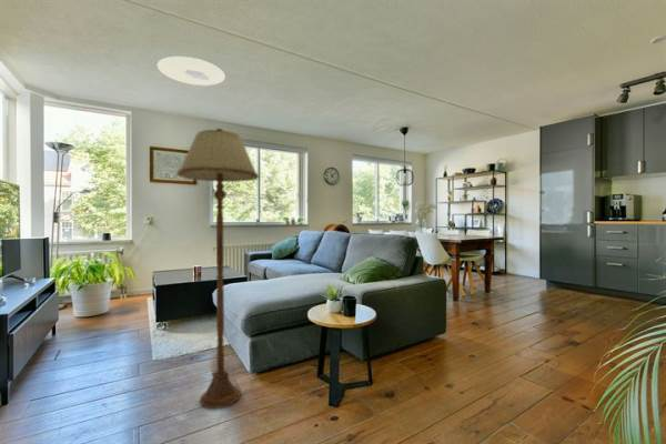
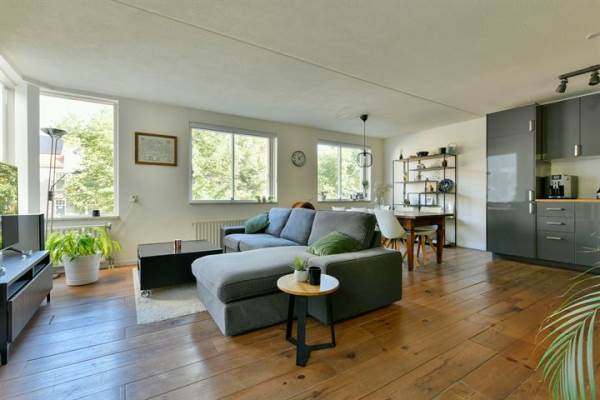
- floor lamp [175,128,260,410]
- ceiling light [157,56,226,87]
